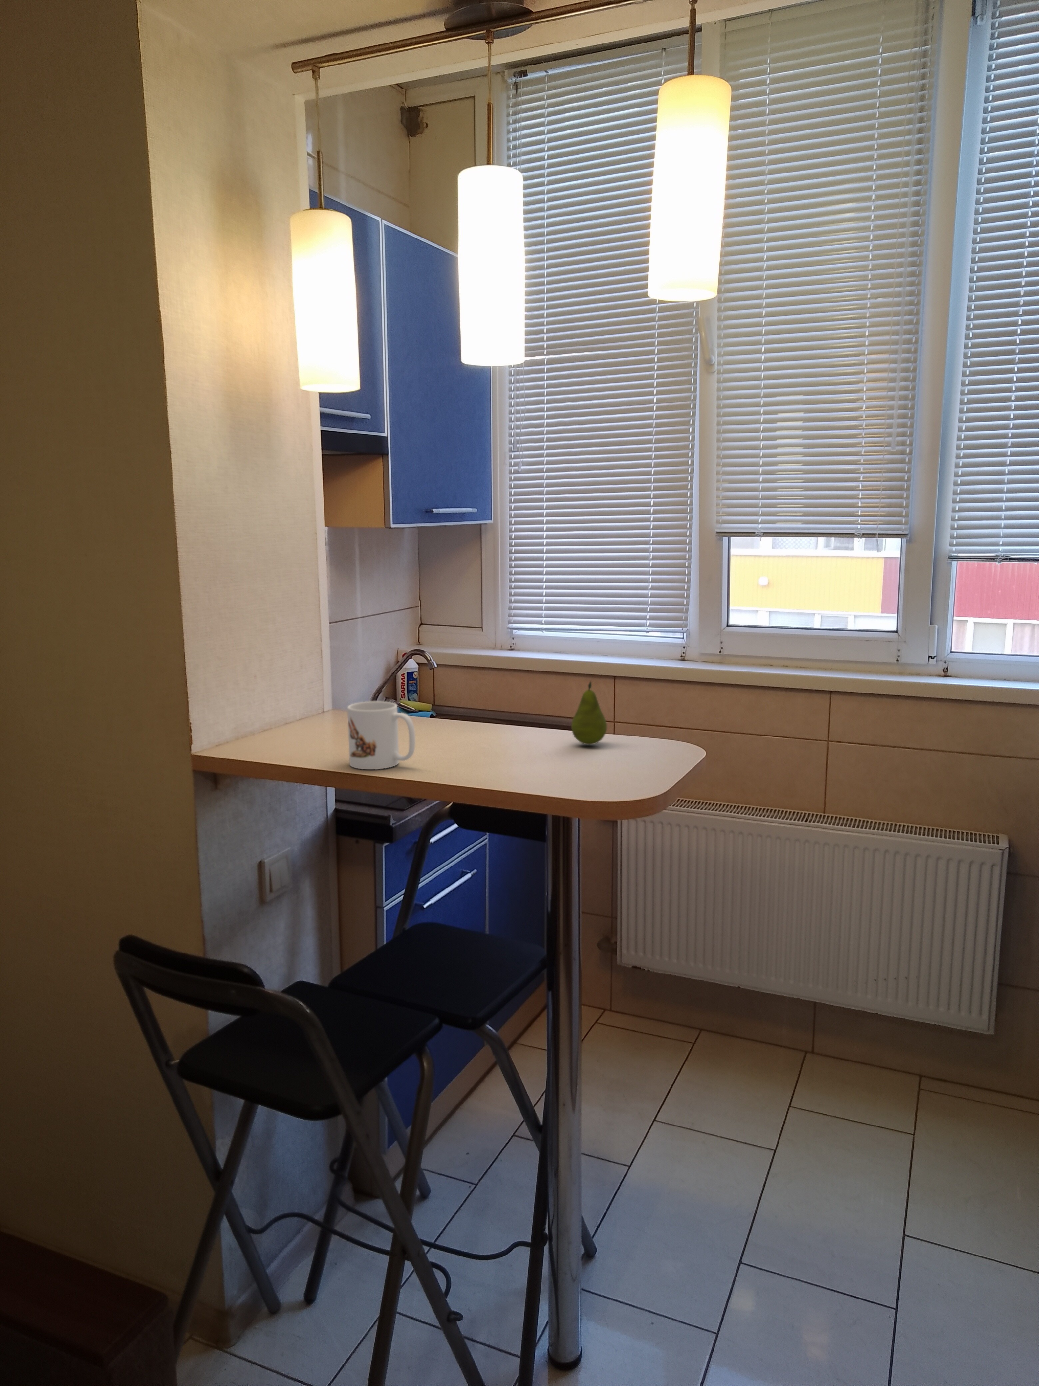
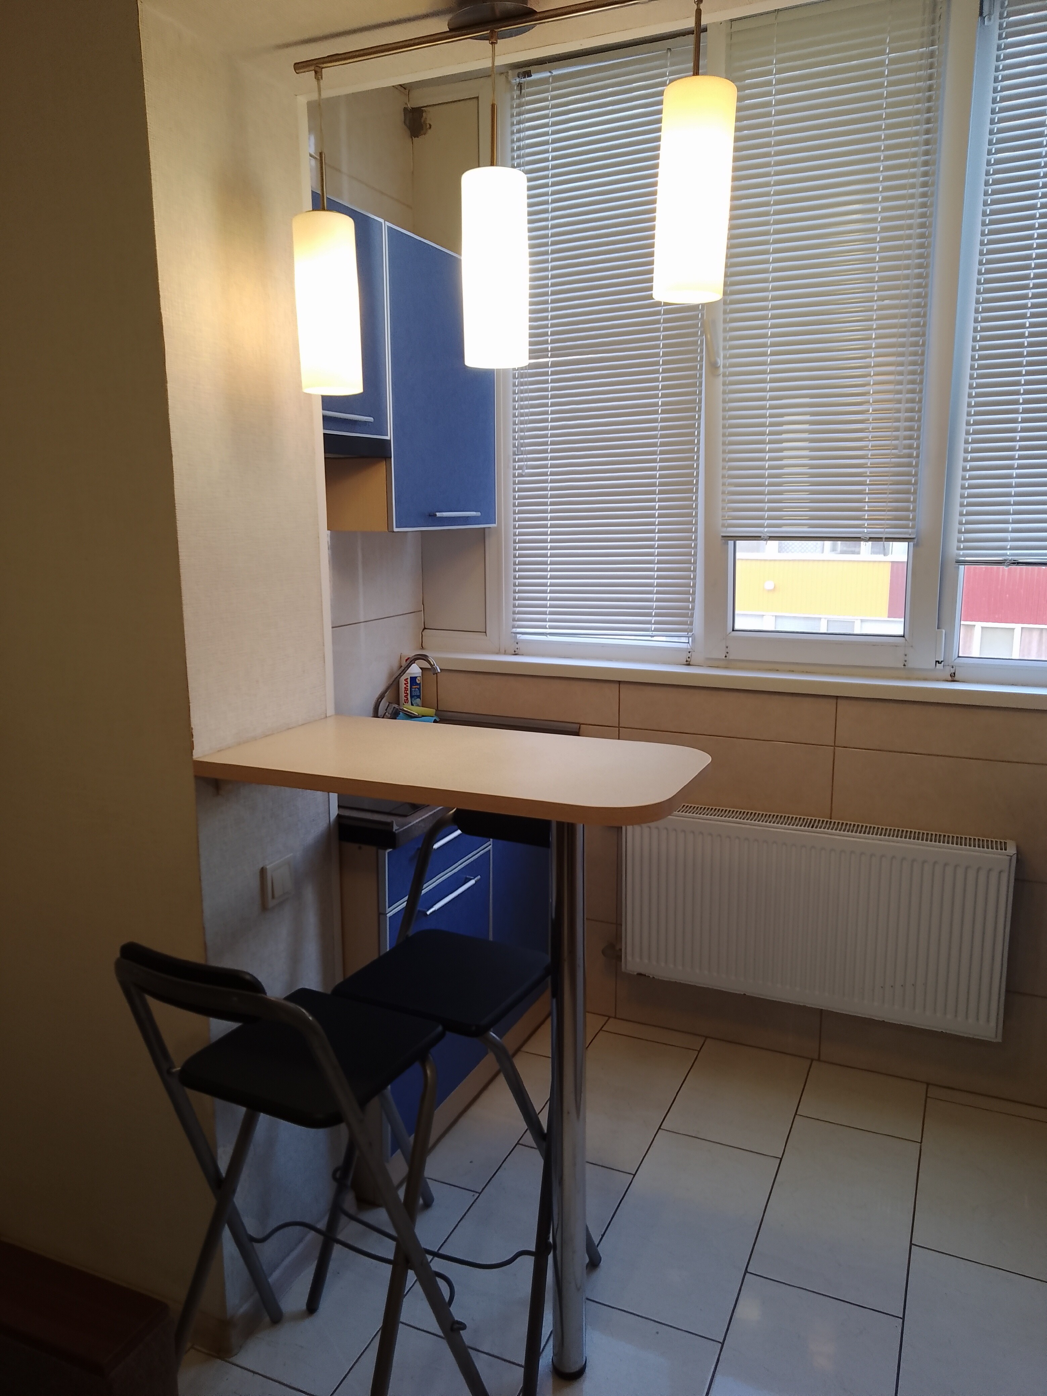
- mug [347,701,416,769]
- fruit [571,680,608,745]
